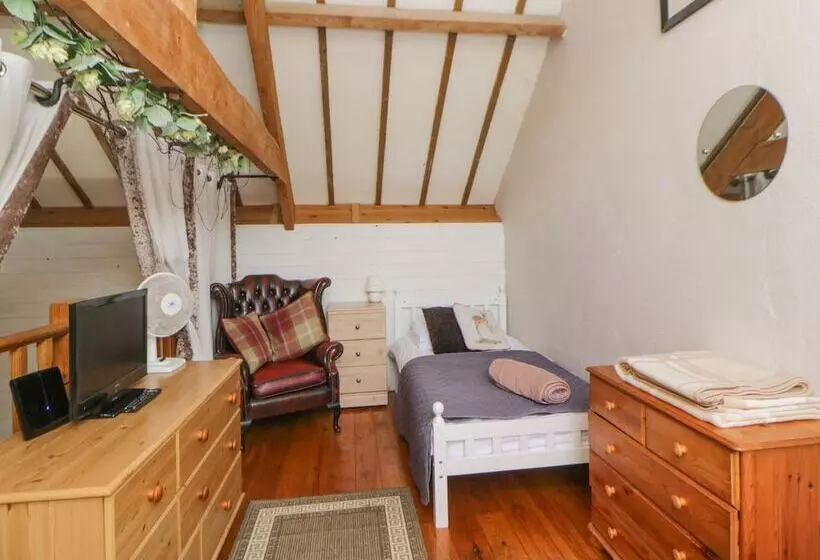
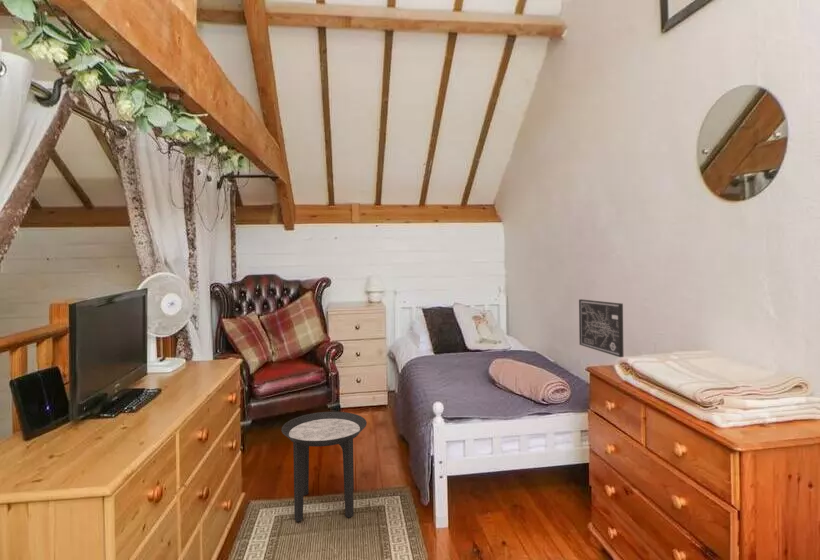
+ wall art [578,298,624,358]
+ side table [281,411,368,523]
